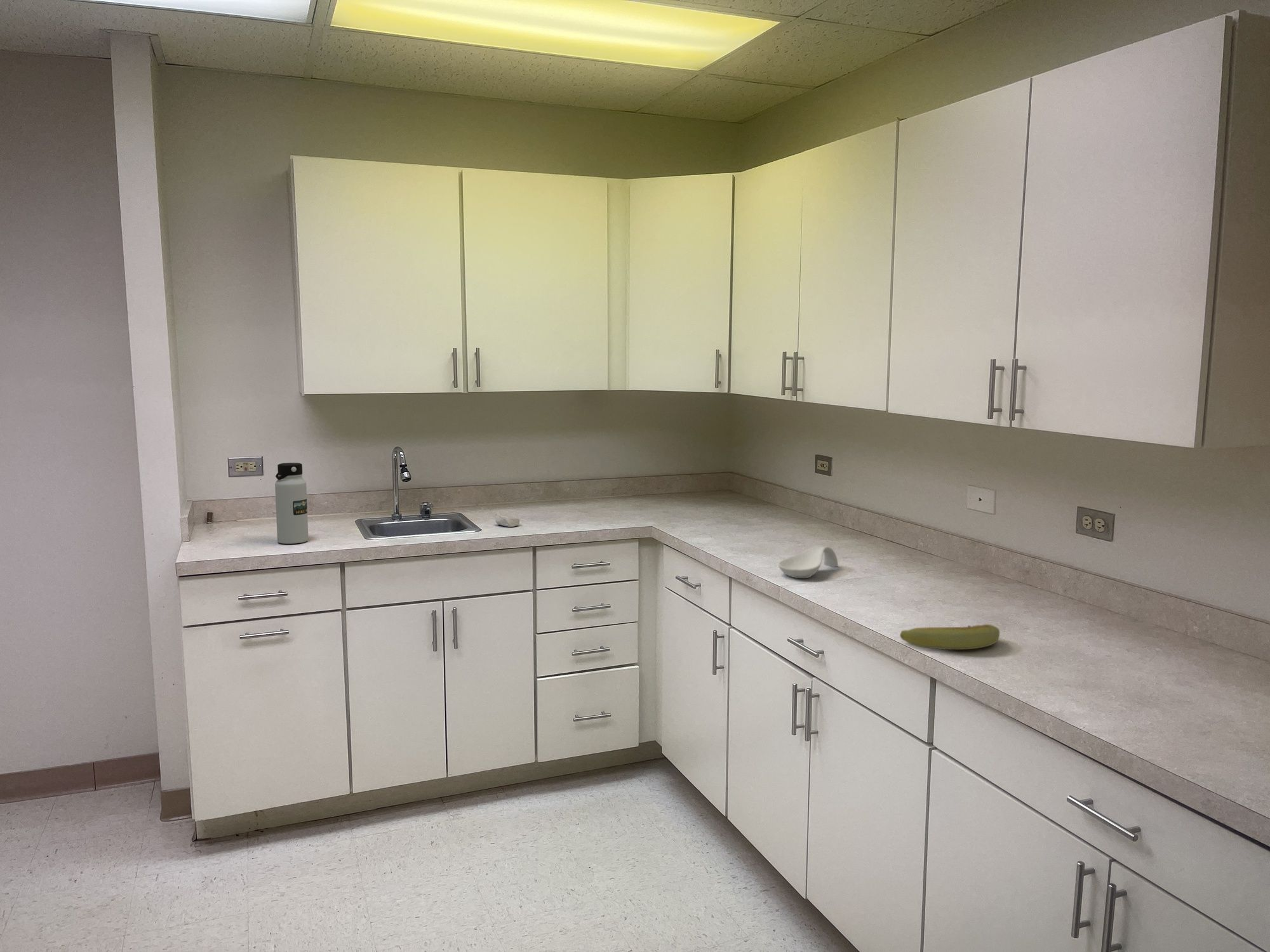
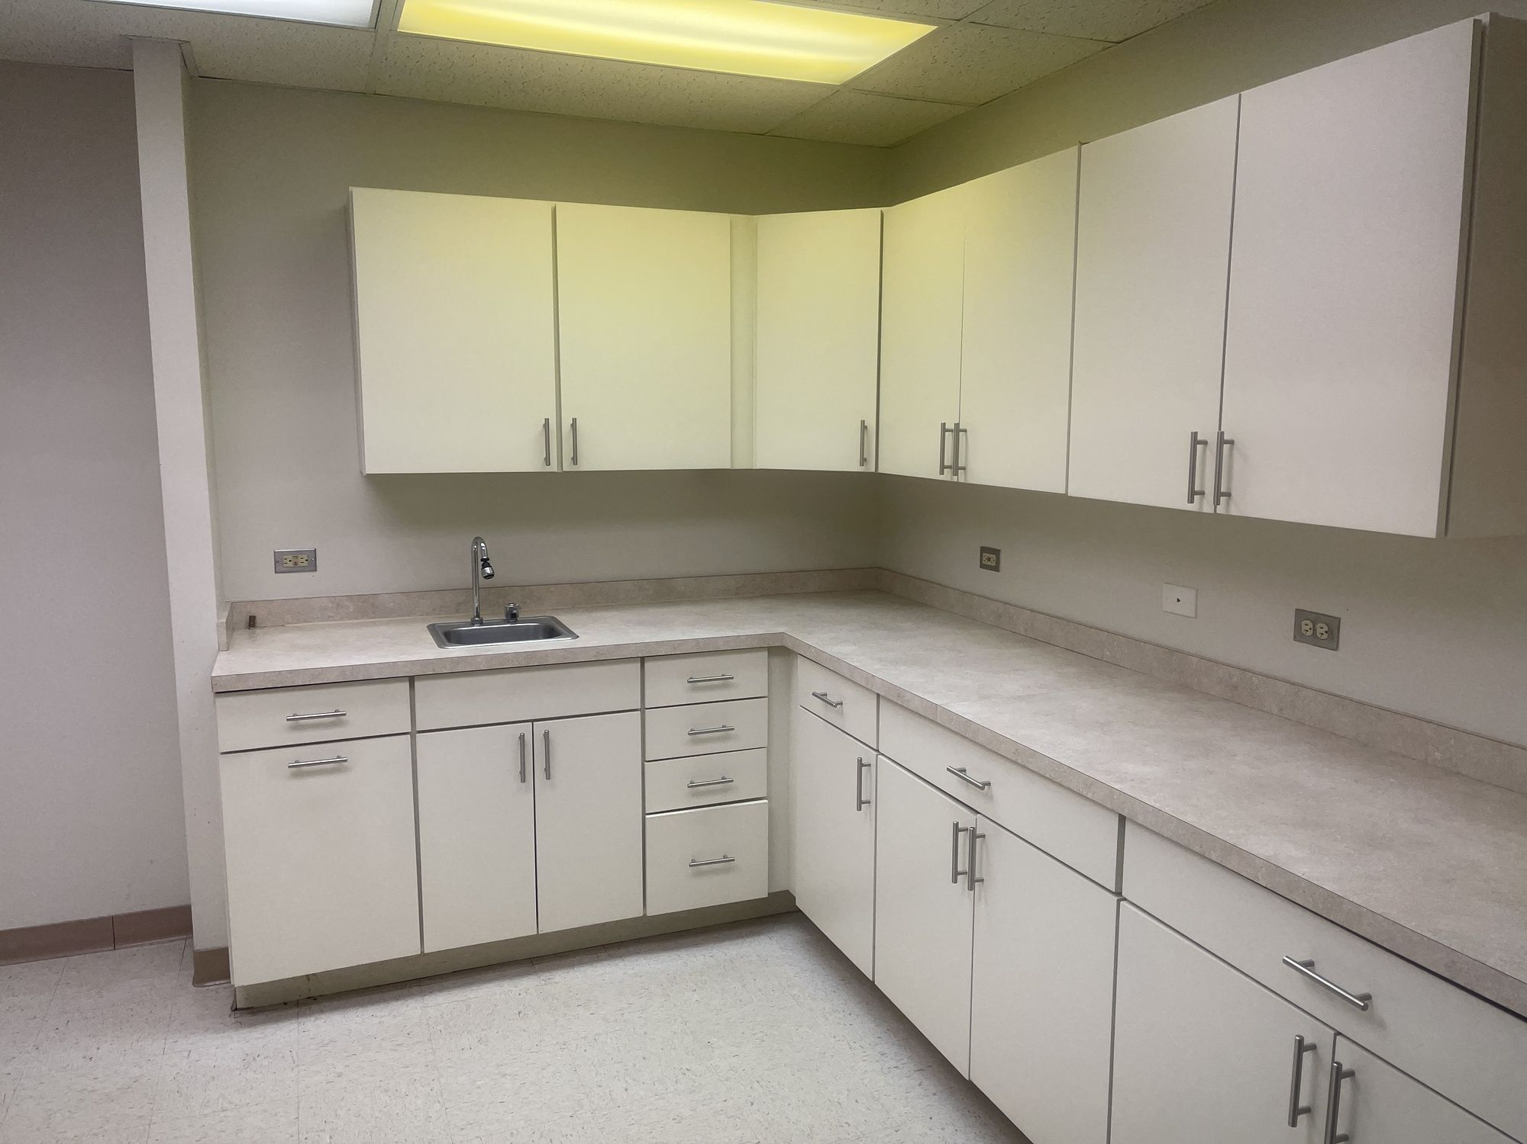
- banana [899,624,1000,651]
- soap bar [495,512,520,527]
- spoon rest [777,545,839,579]
- water bottle [274,462,309,545]
